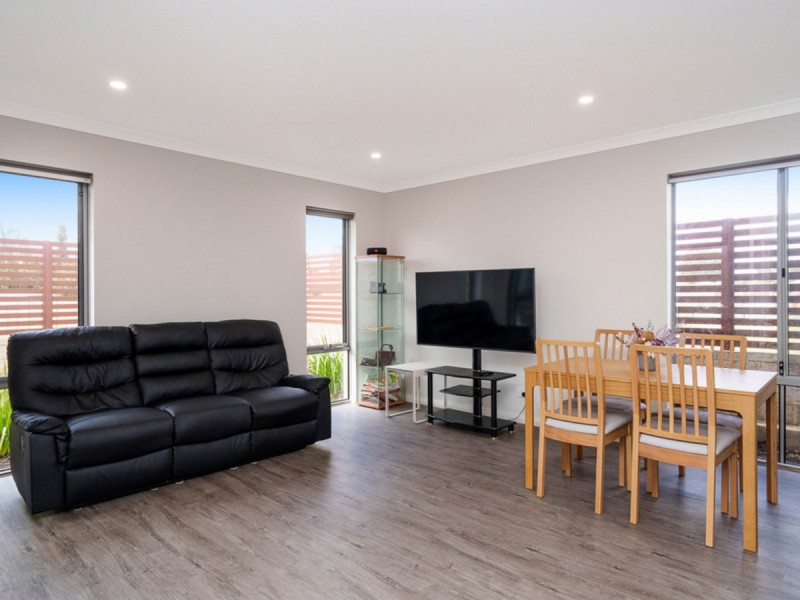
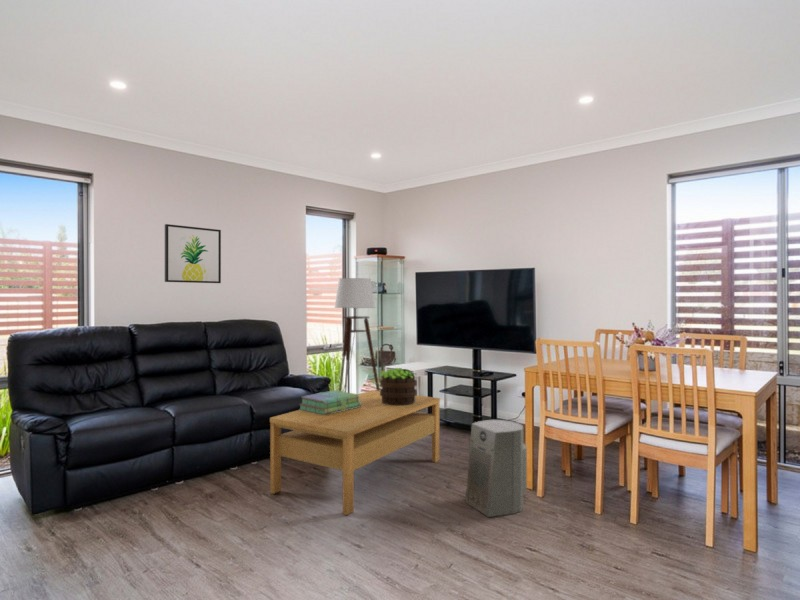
+ wall art [164,223,222,284]
+ floor lamp [333,277,380,392]
+ coffee table [269,389,441,516]
+ potted plant [378,367,418,406]
+ fan [464,419,528,518]
+ stack of books [298,389,361,415]
